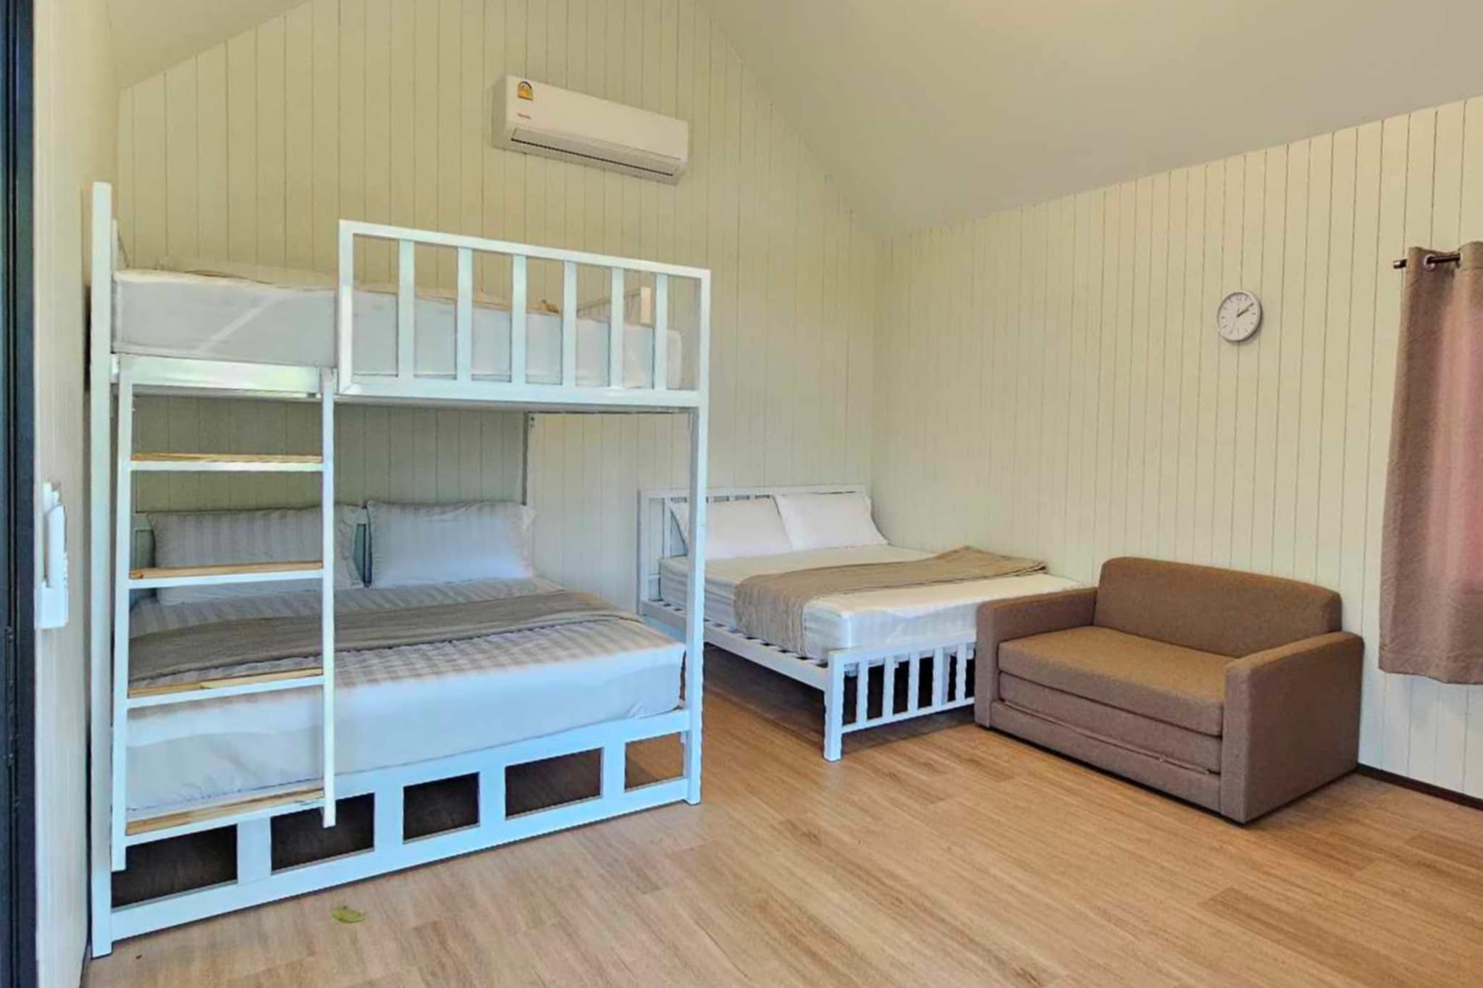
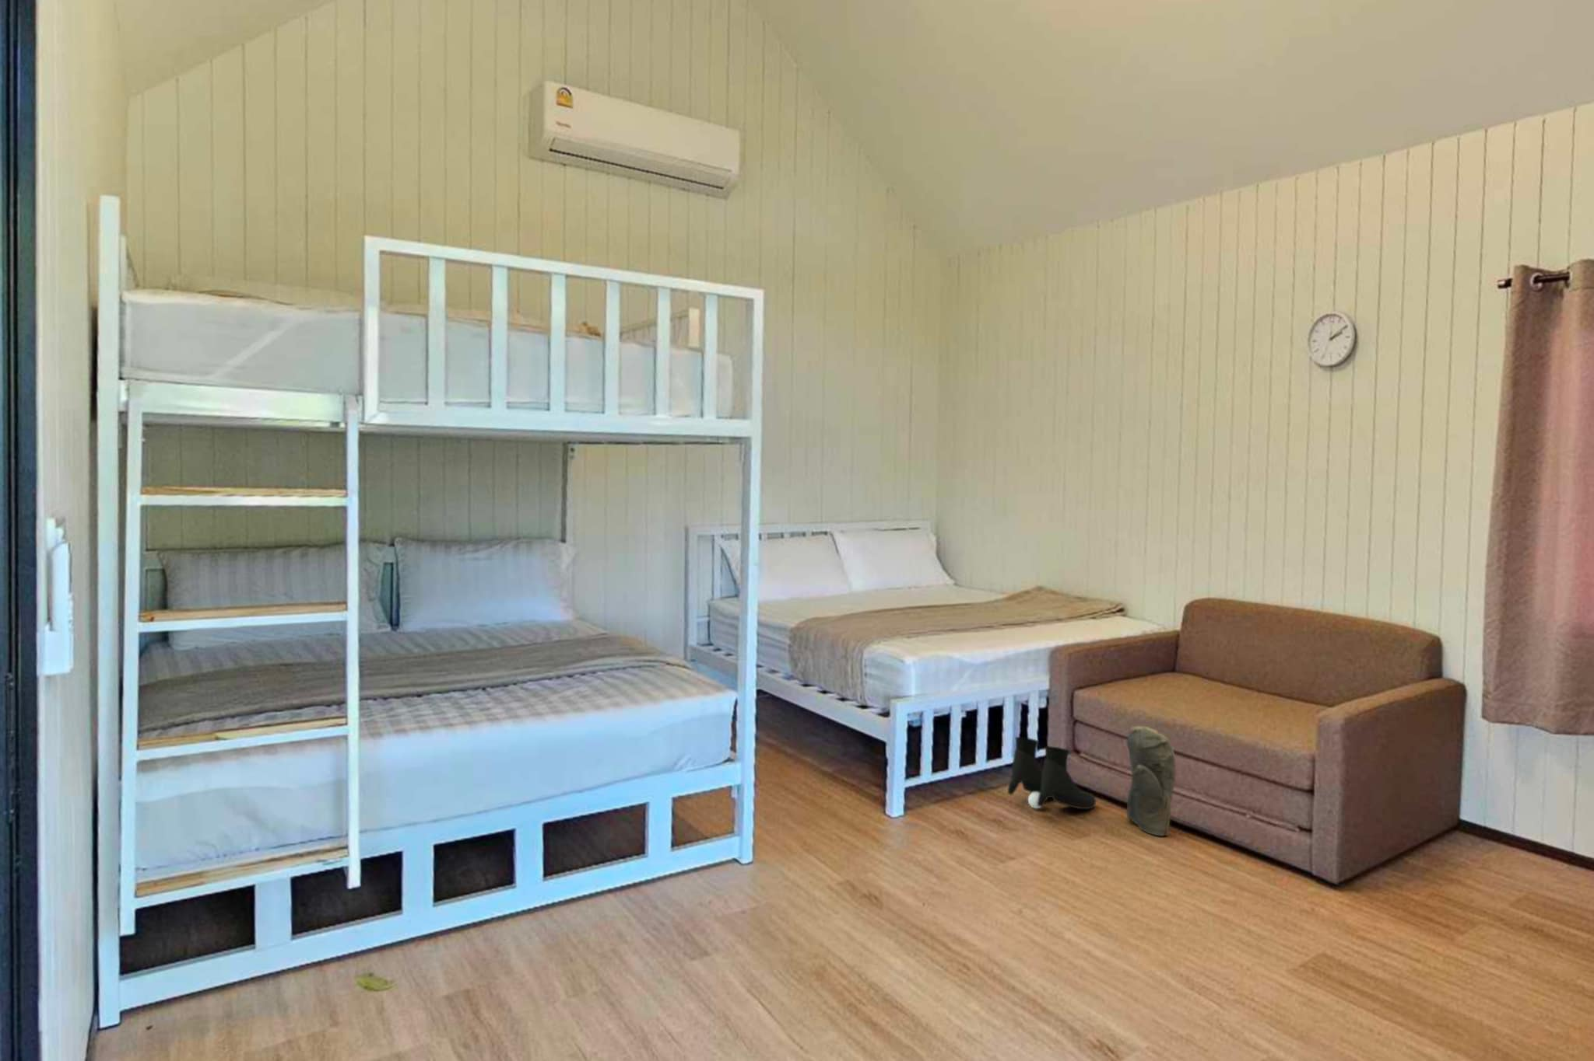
+ knee pad [1126,725,1176,837]
+ boots [1007,737,1097,810]
